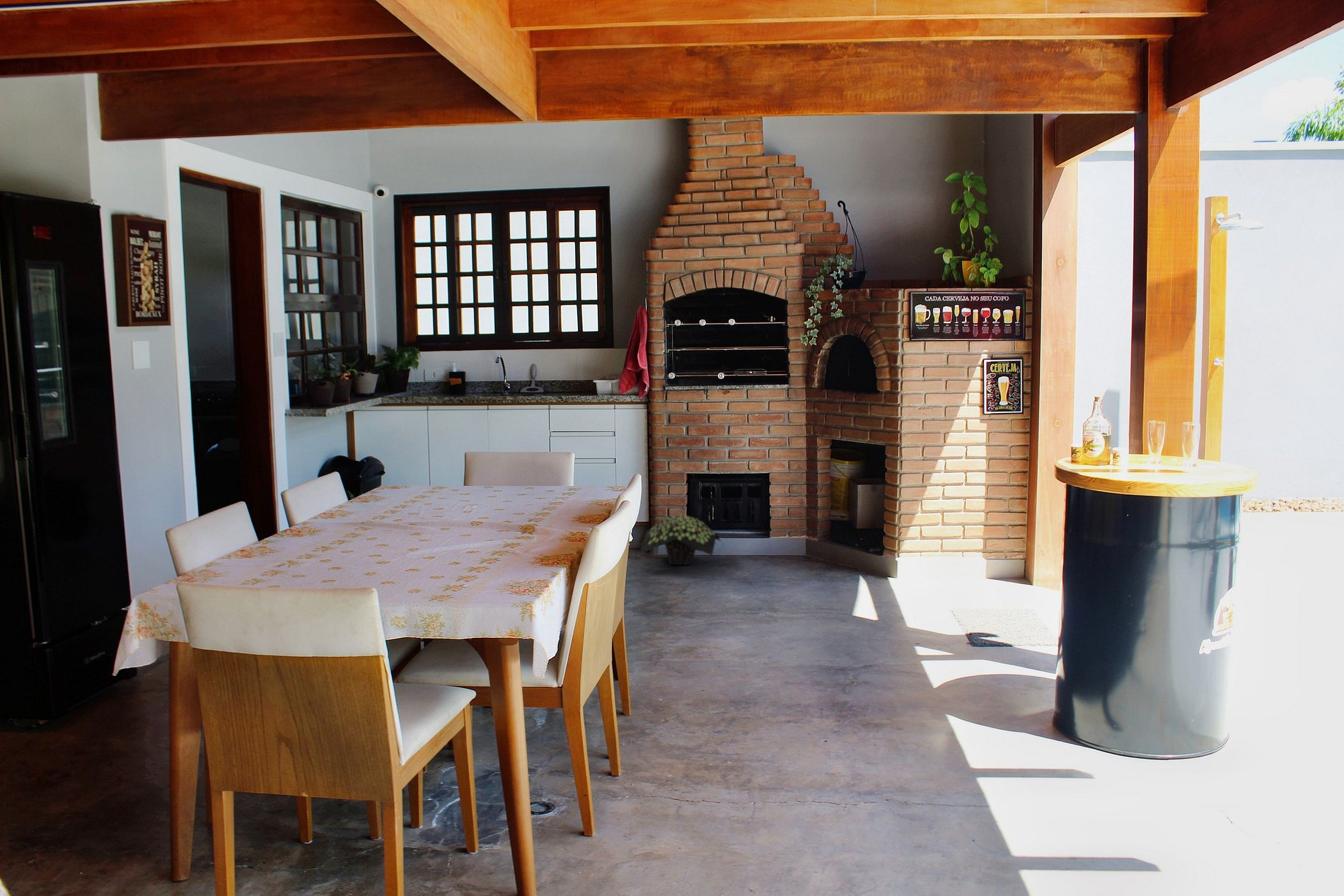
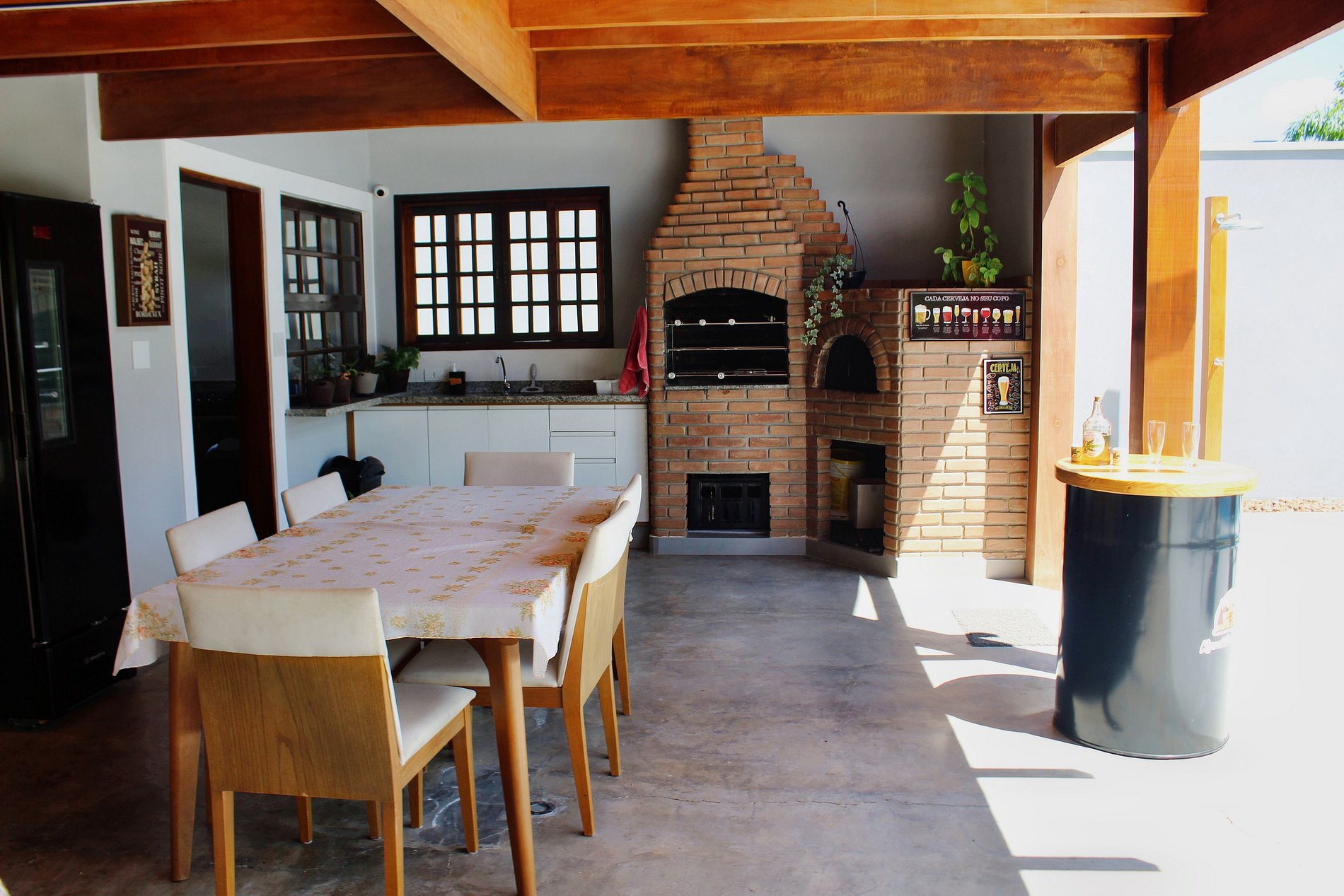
- umbrella [638,513,722,566]
